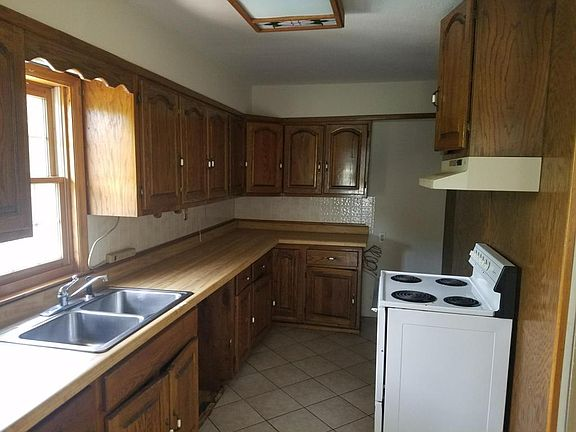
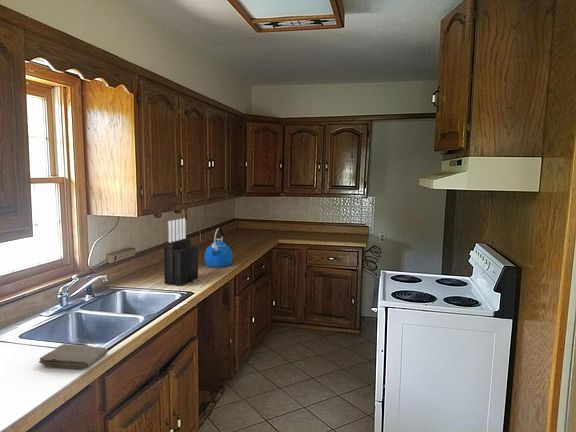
+ kettle [204,227,233,268]
+ washcloth [38,343,109,370]
+ knife block [163,217,199,287]
